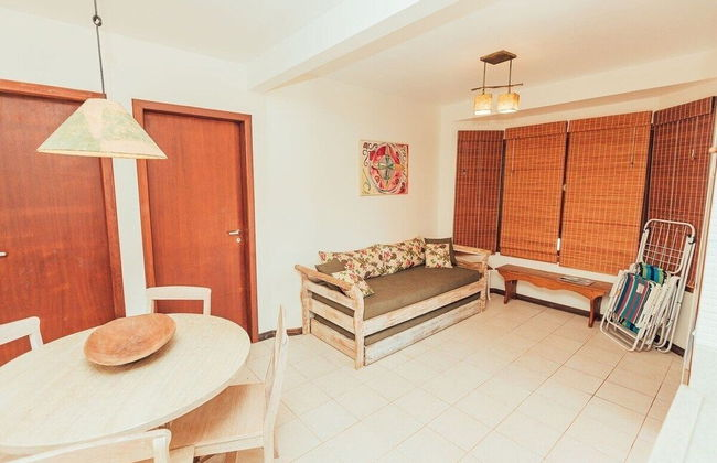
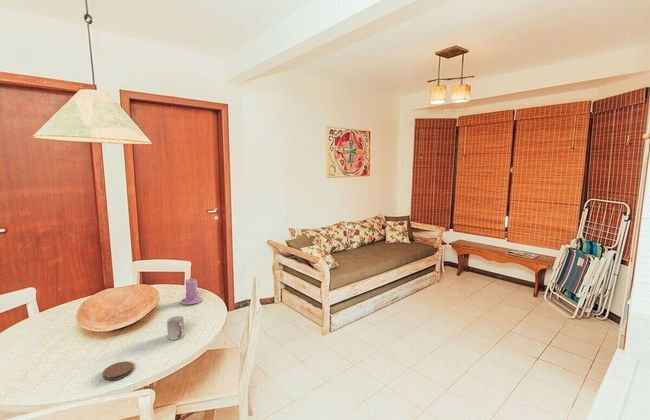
+ coaster [102,360,134,381]
+ cup [166,315,185,341]
+ candle [180,275,203,306]
